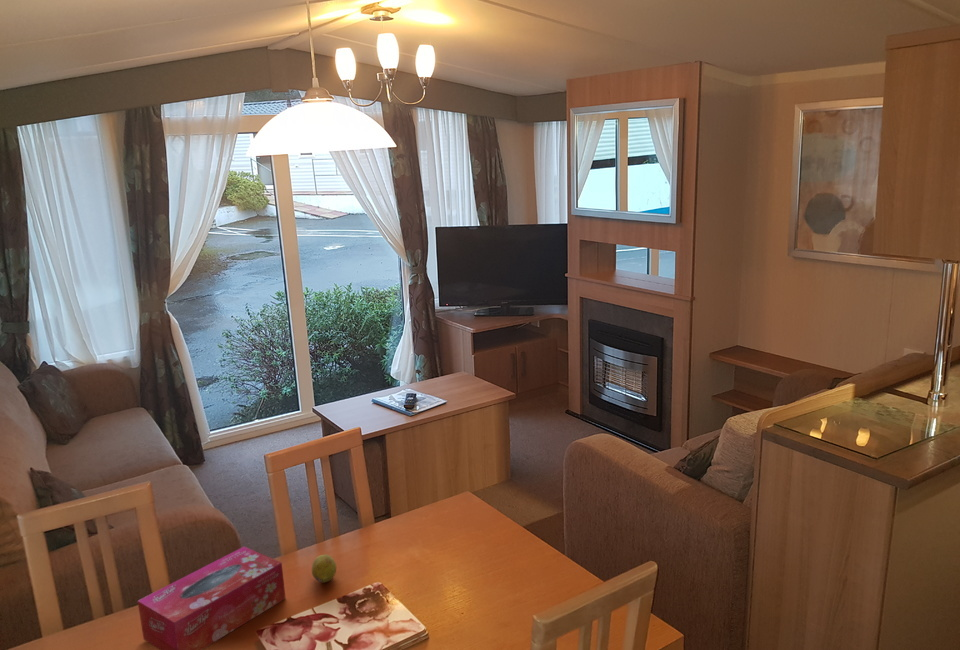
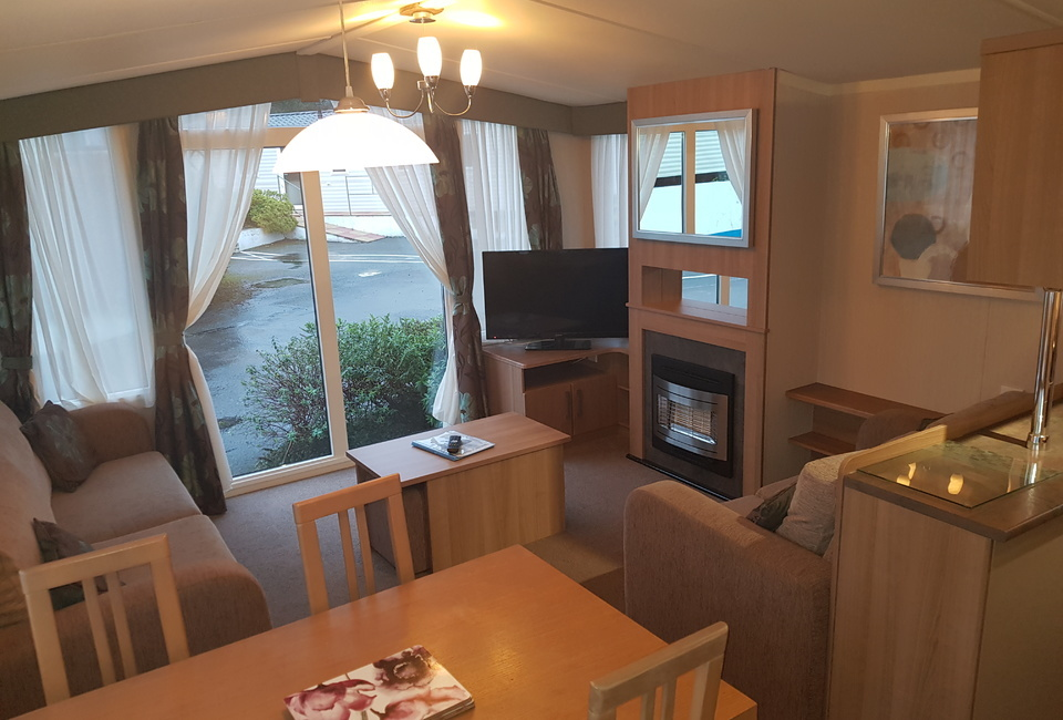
- tissue box [137,545,287,650]
- fruit [311,553,337,583]
